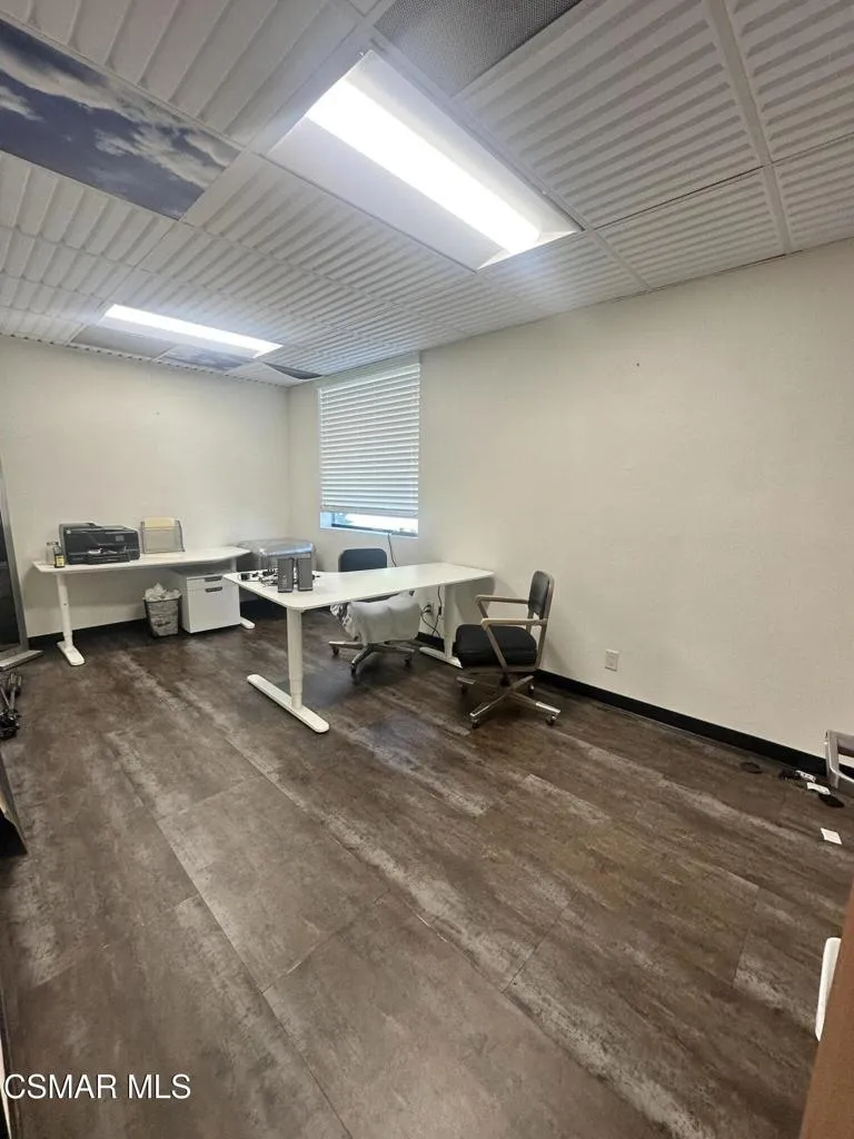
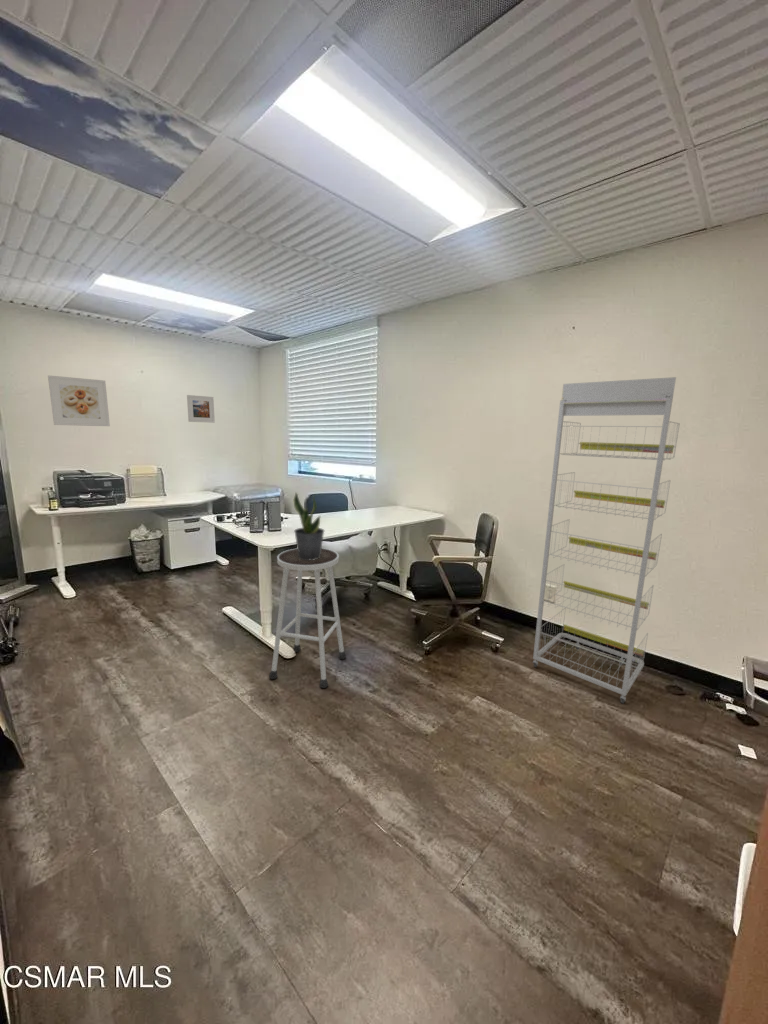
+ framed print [186,394,216,424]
+ potted plant [292,491,325,560]
+ stool [268,547,347,689]
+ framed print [47,374,111,427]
+ shelving unit [532,376,680,705]
